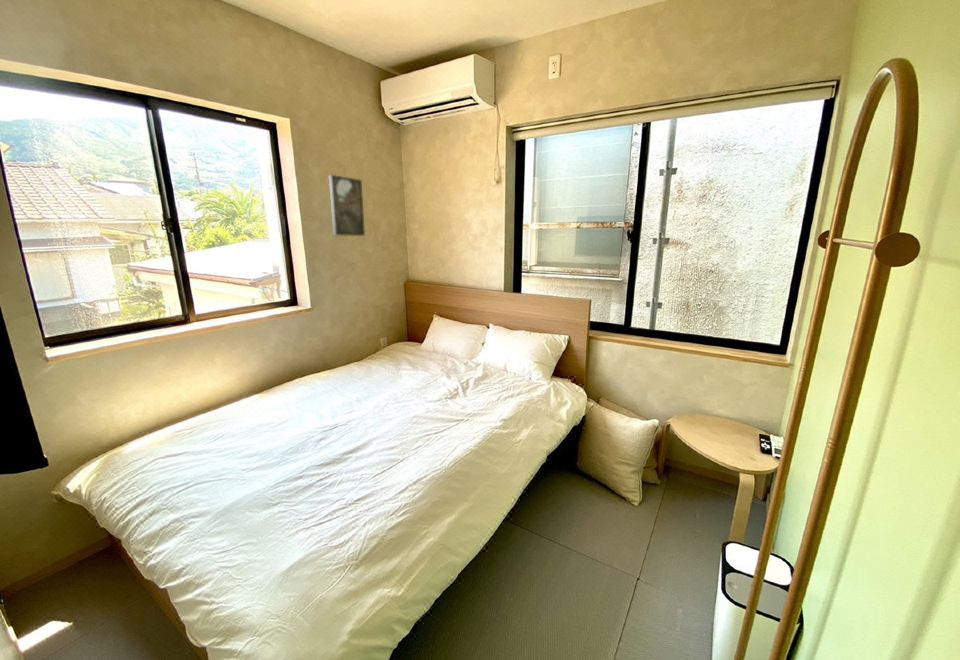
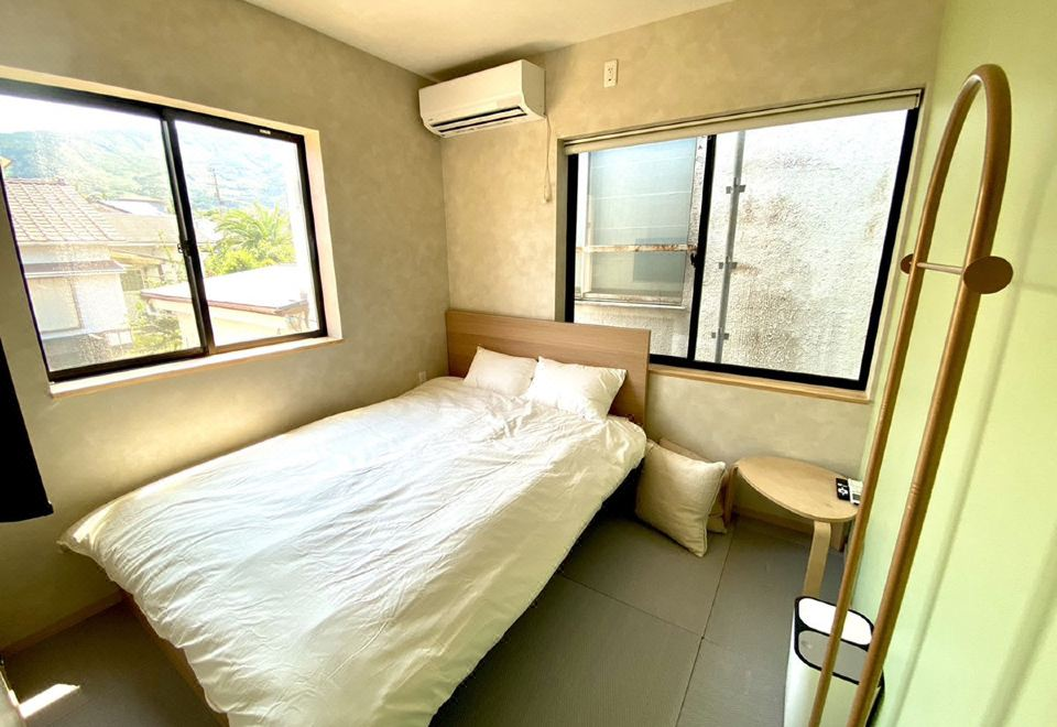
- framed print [328,174,366,237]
